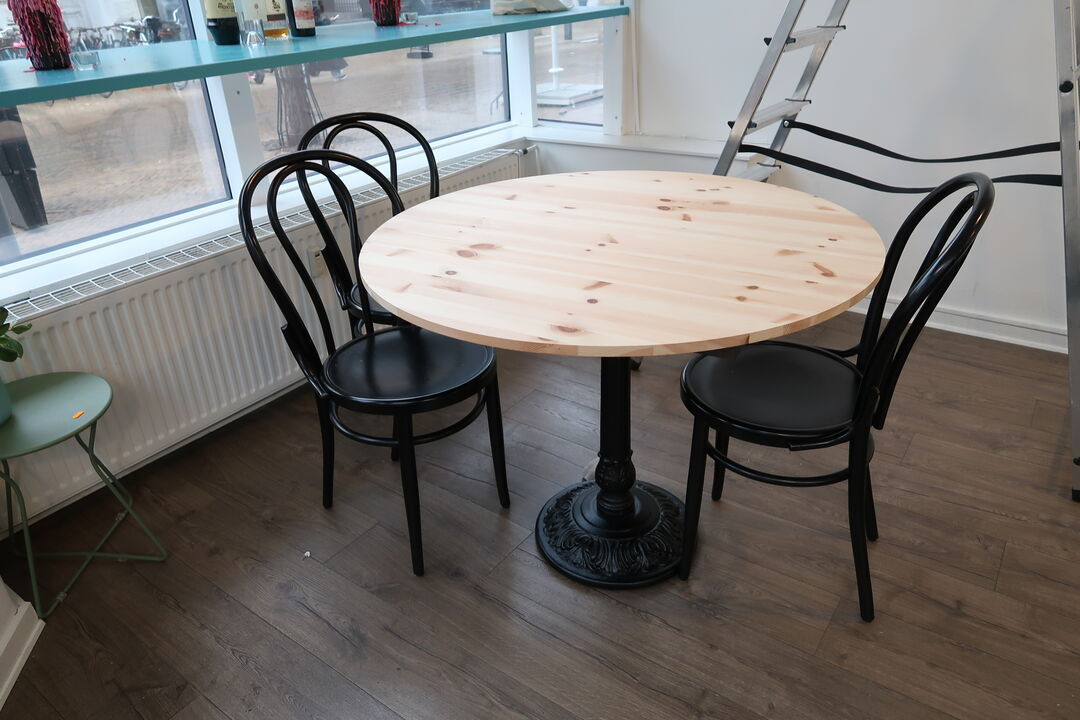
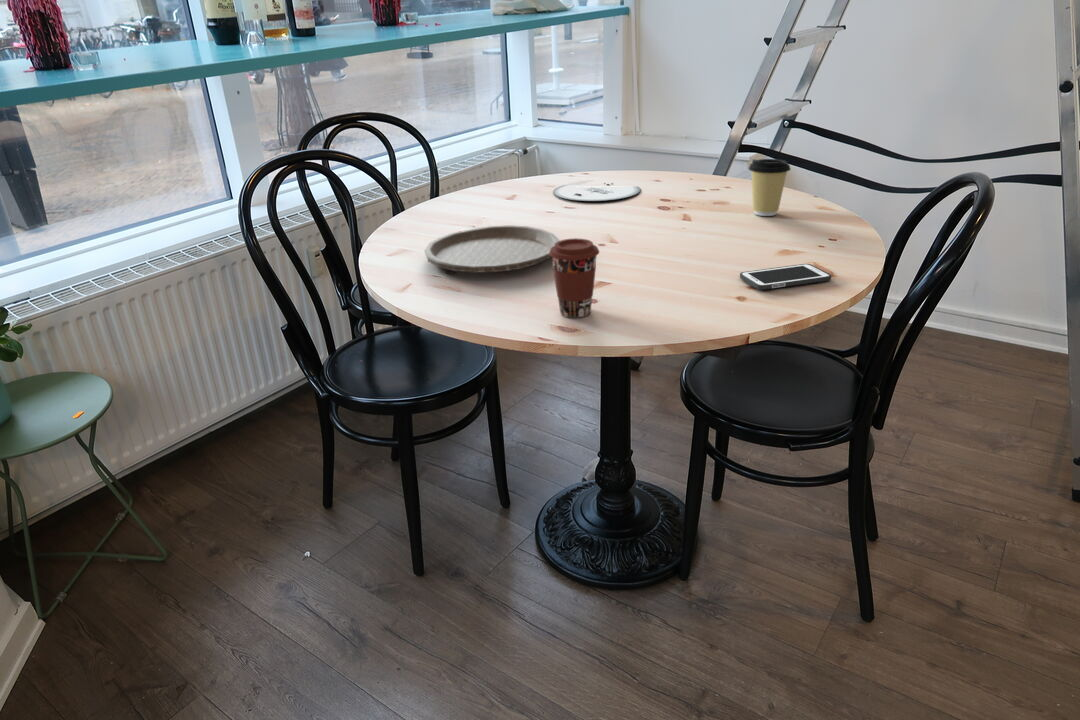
+ cell phone [739,263,832,291]
+ plate [552,182,641,202]
+ plate [423,224,561,274]
+ coffee cup [747,158,792,217]
+ coffee cup [549,237,600,318]
